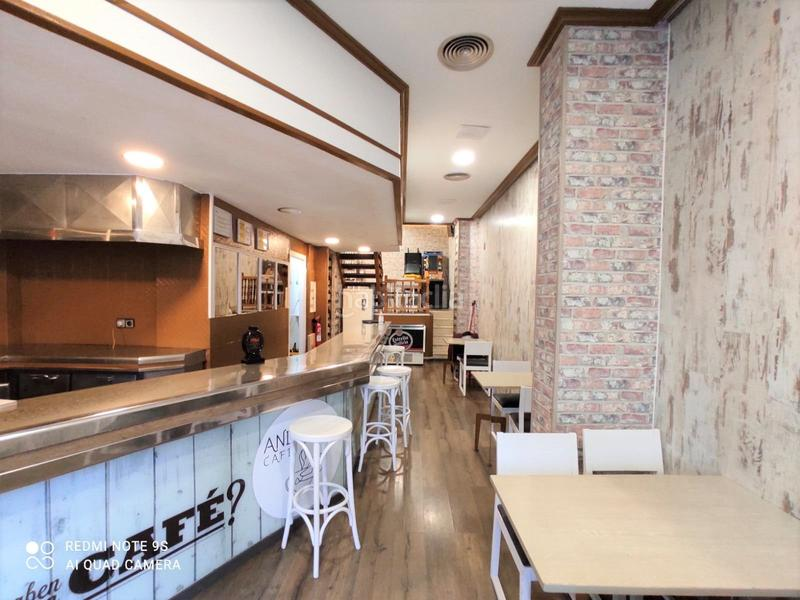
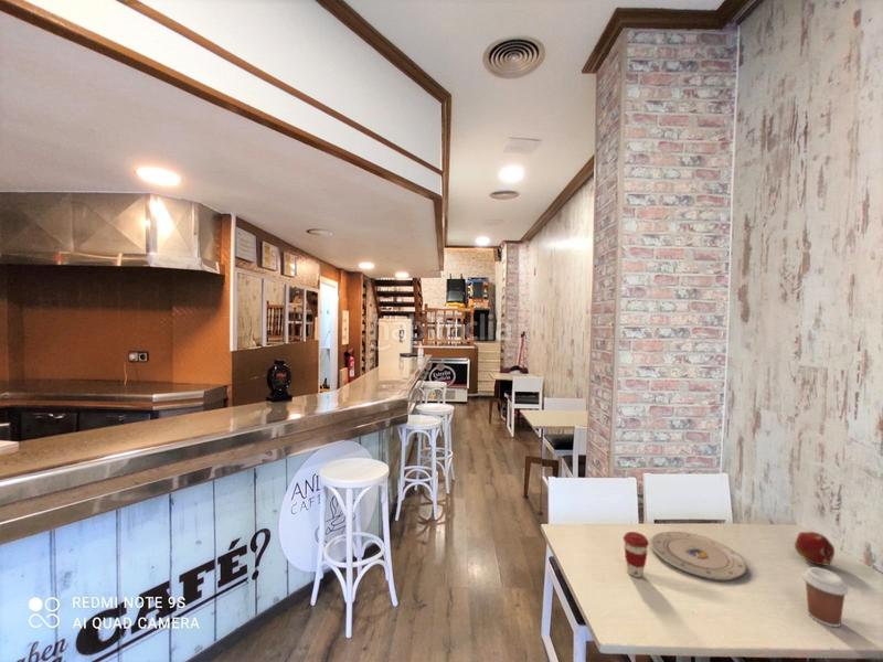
+ coffee cup [623,531,650,578]
+ coffee cup [801,566,850,628]
+ plate [649,531,747,581]
+ fruit [794,531,836,567]
